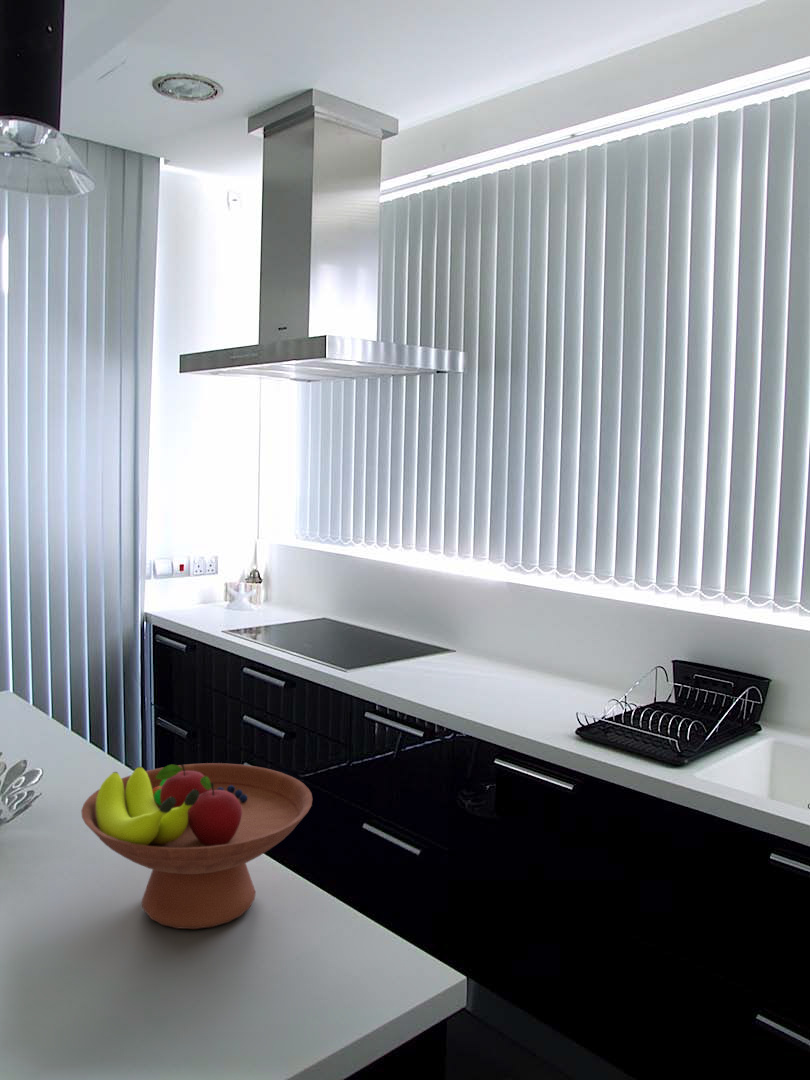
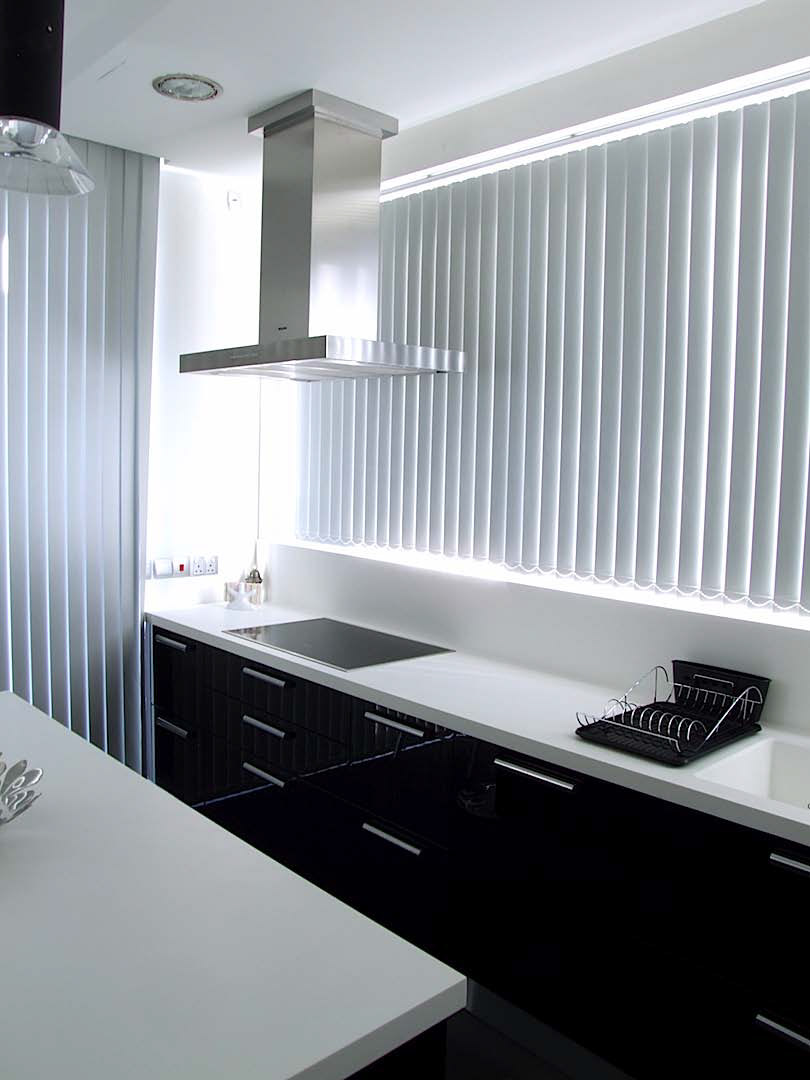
- fruit bowl [80,762,313,930]
